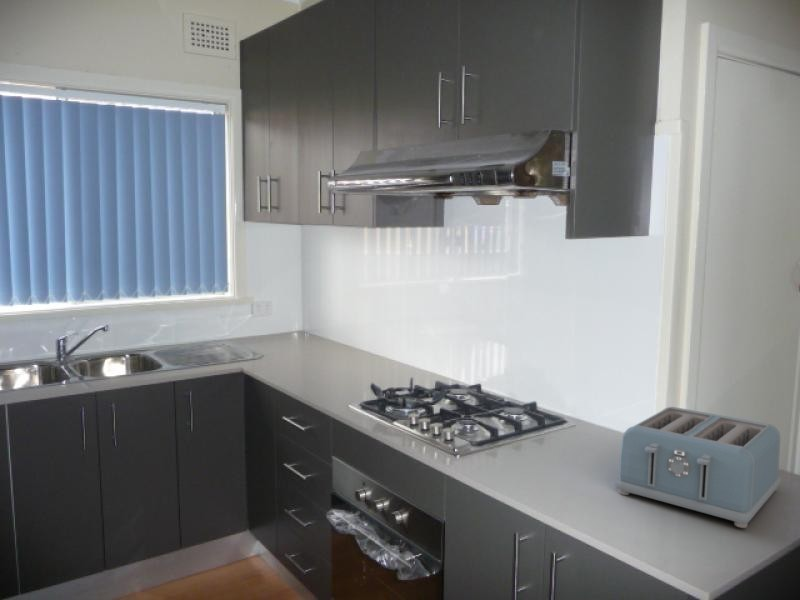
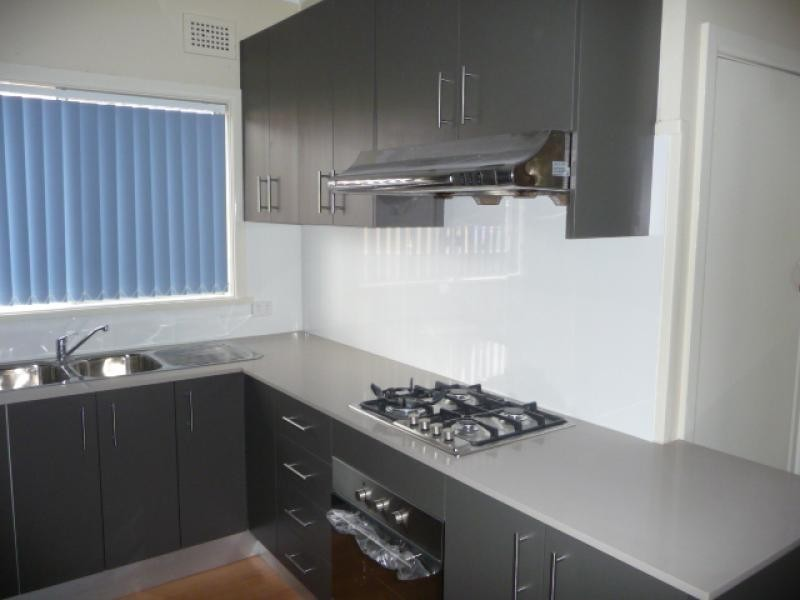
- toaster [615,406,782,529]
